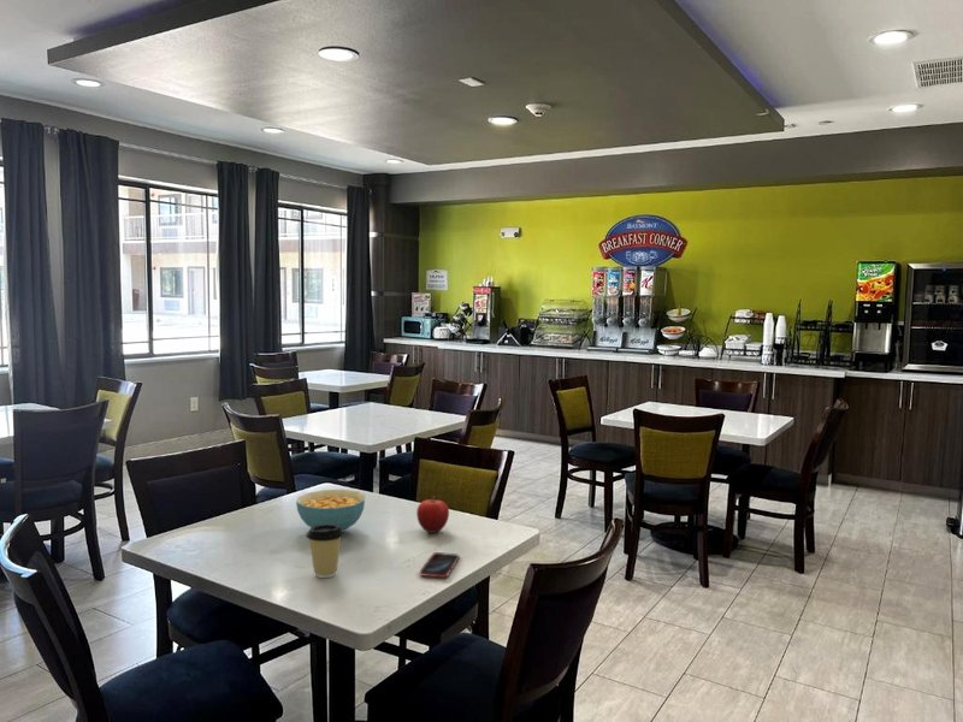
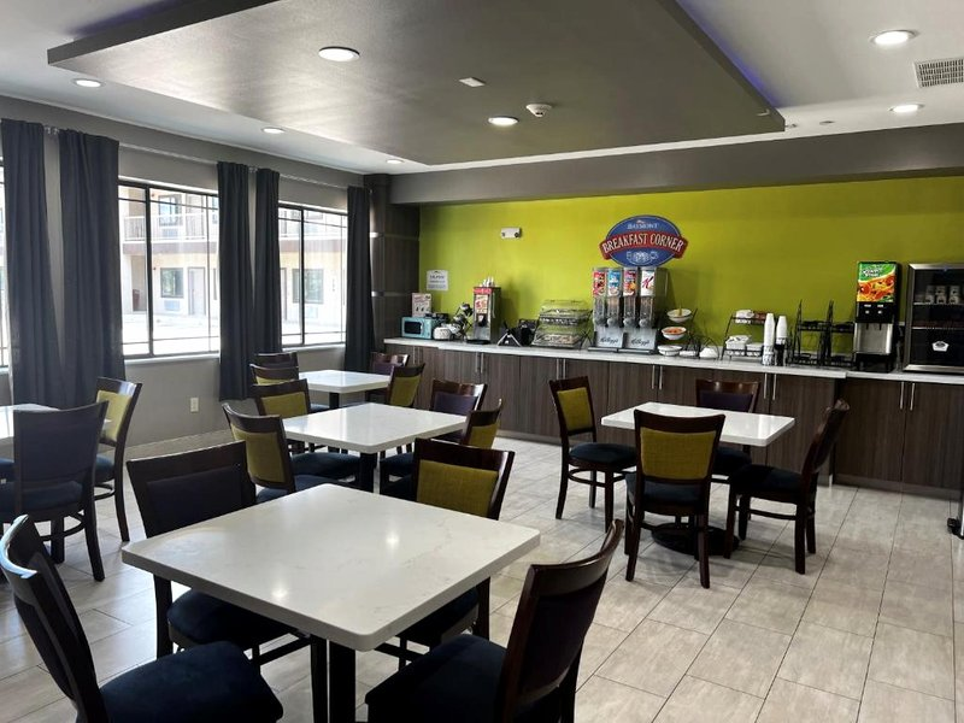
- cereal bowl [295,489,366,532]
- coffee cup [306,525,345,579]
- smartphone [418,551,461,579]
- fruit [415,495,450,534]
